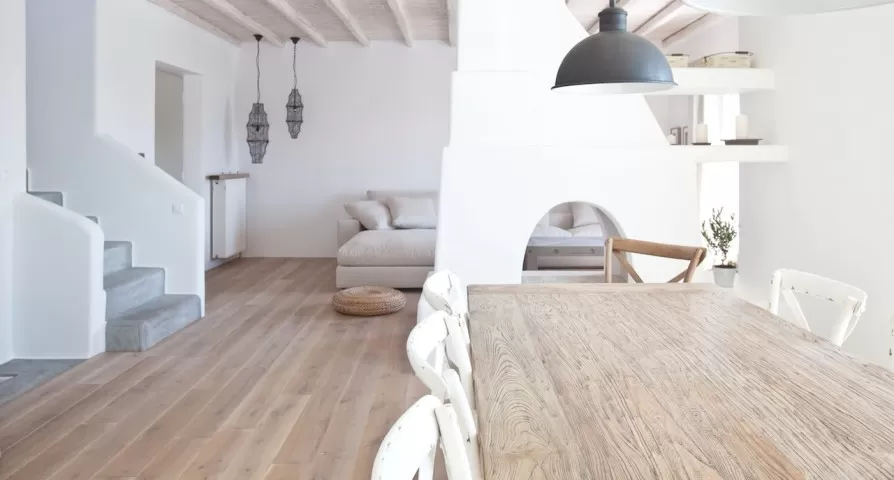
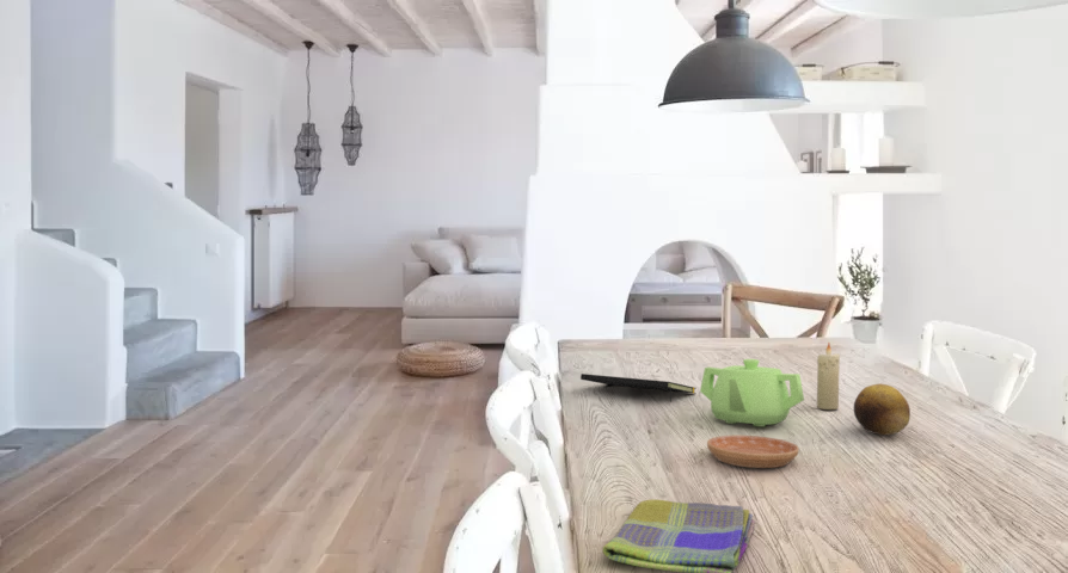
+ saucer [706,435,800,469]
+ fruit [853,382,912,436]
+ dish towel [601,498,756,573]
+ candle [816,343,841,411]
+ notepad [579,372,698,403]
+ teapot [699,358,805,427]
